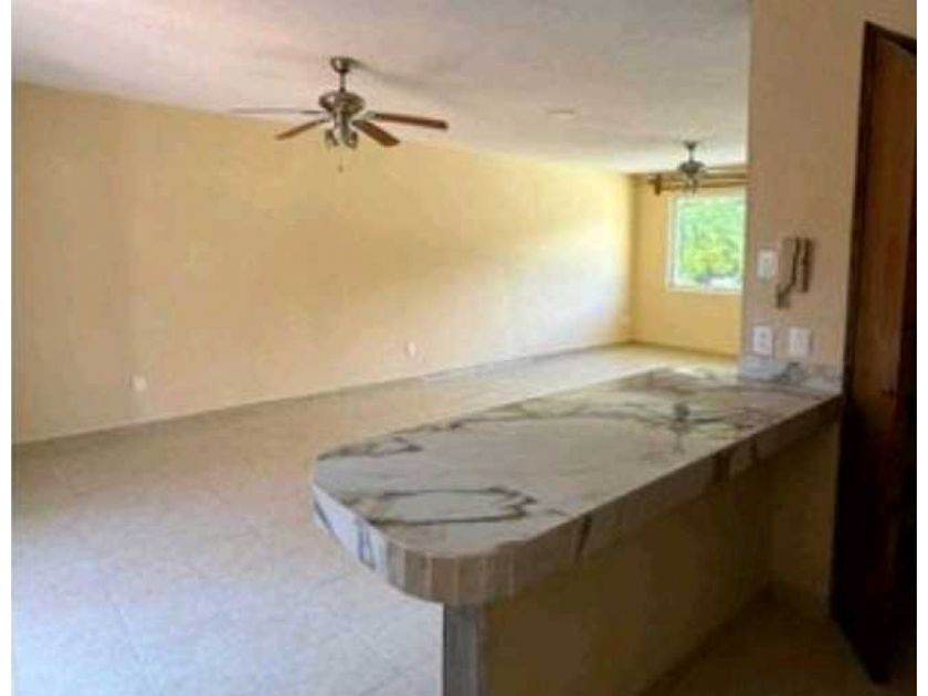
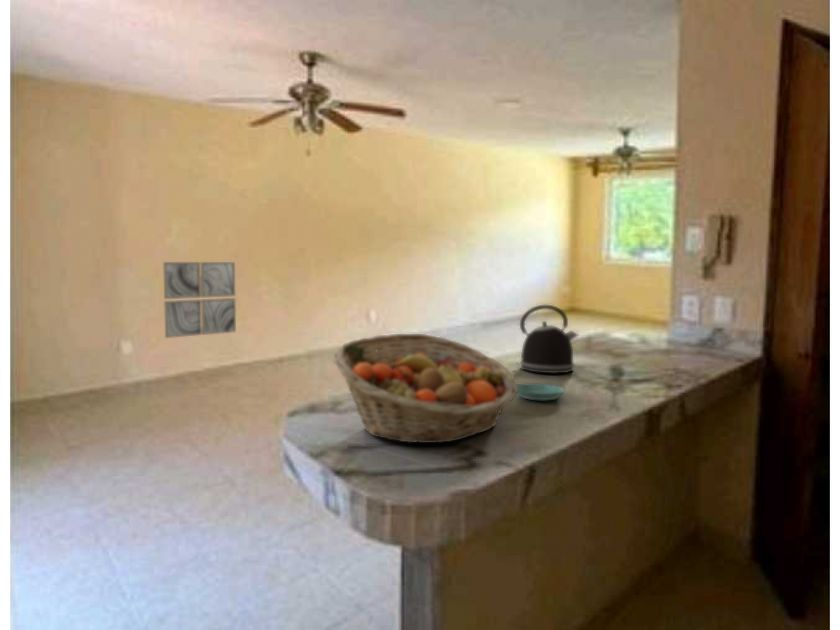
+ kettle [515,304,579,374]
+ wall art [162,261,237,339]
+ fruit basket [332,333,518,444]
+ saucer [516,382,566,401]
